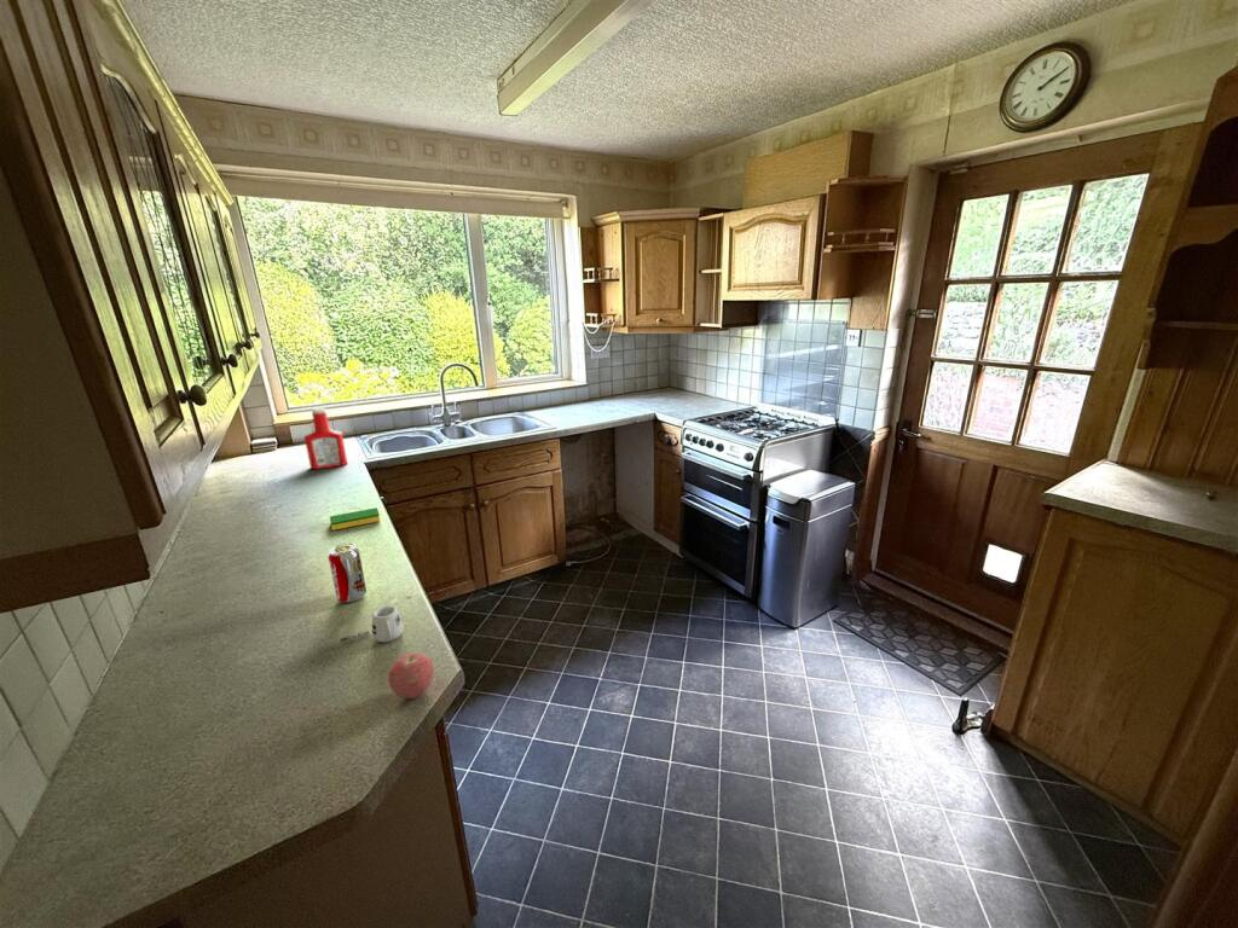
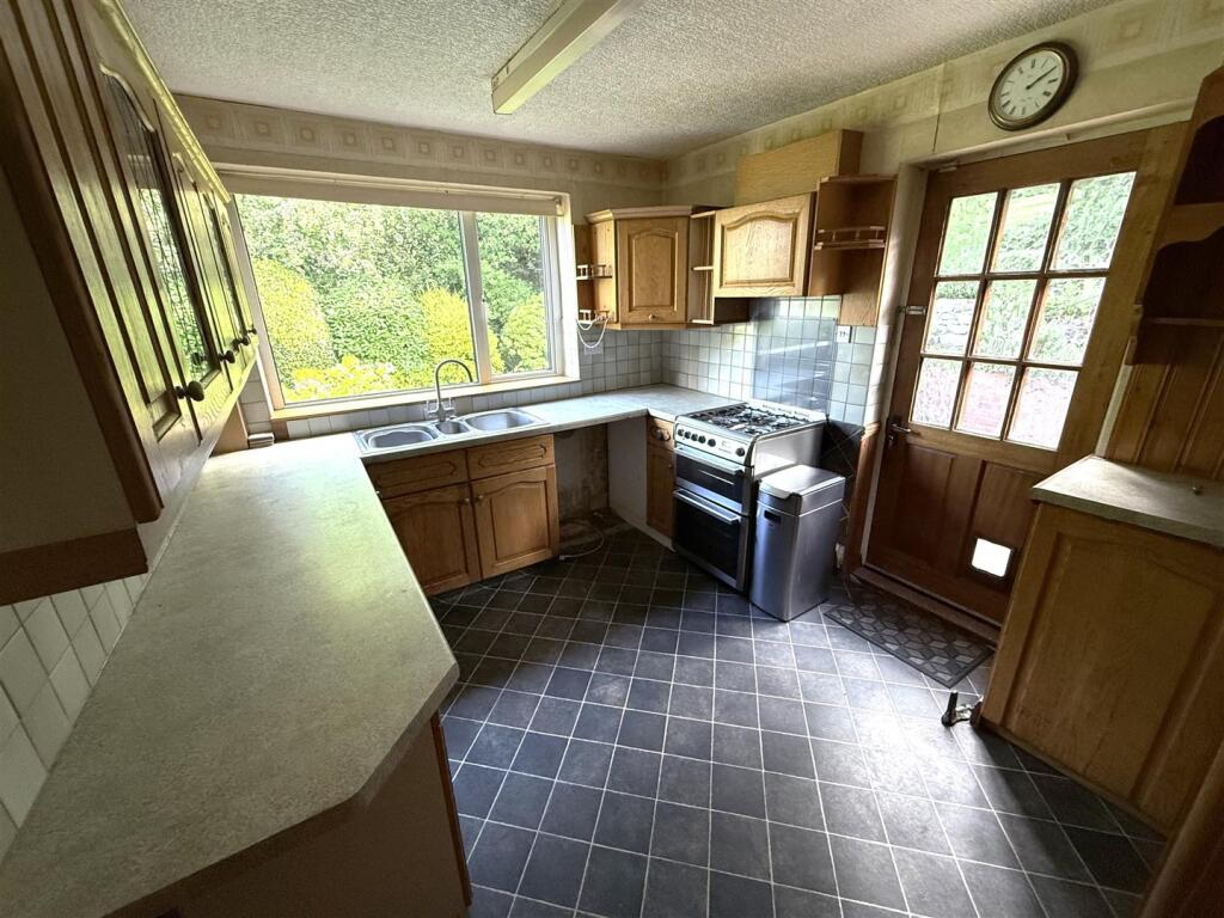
- soap bottle [303,406,348,470]
- beverage can [328,543,368,604]
- dish sponge [329,506,382,532]
- mug [340,604,405,643]
- apple [387,651,435,700]
